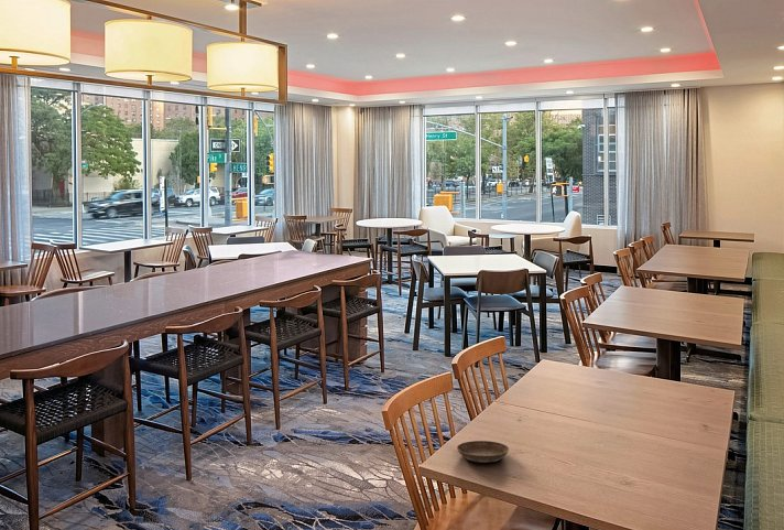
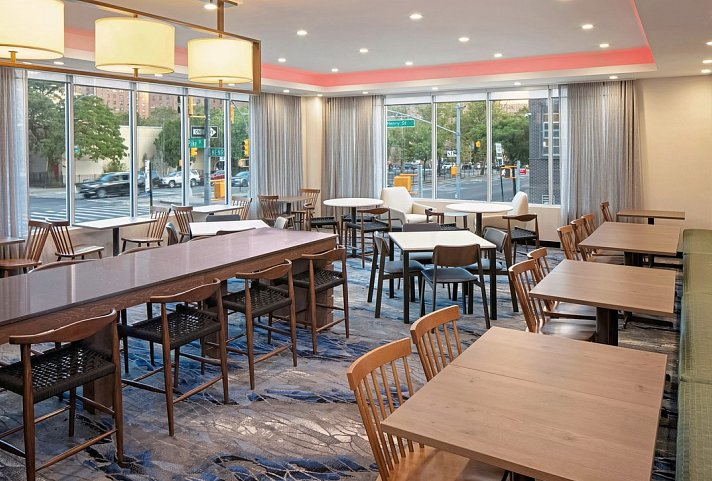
- saucer [456,440,510,464]
